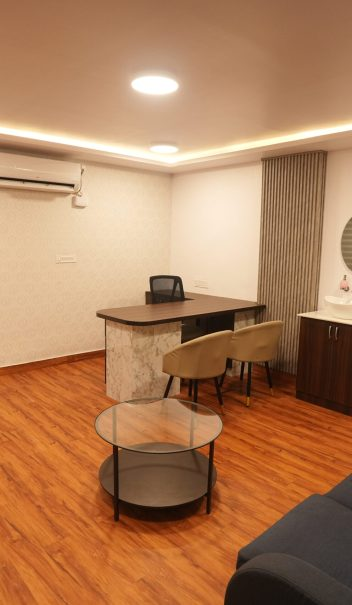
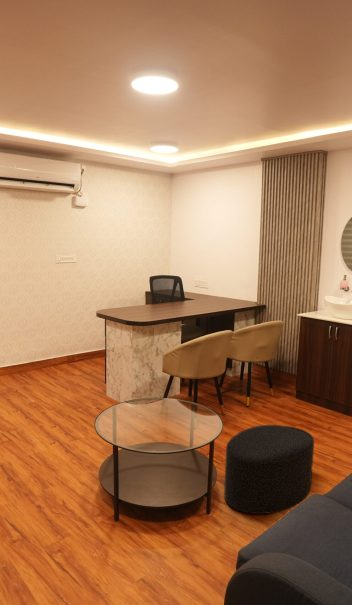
+ ottoman [223,424,315,515]
